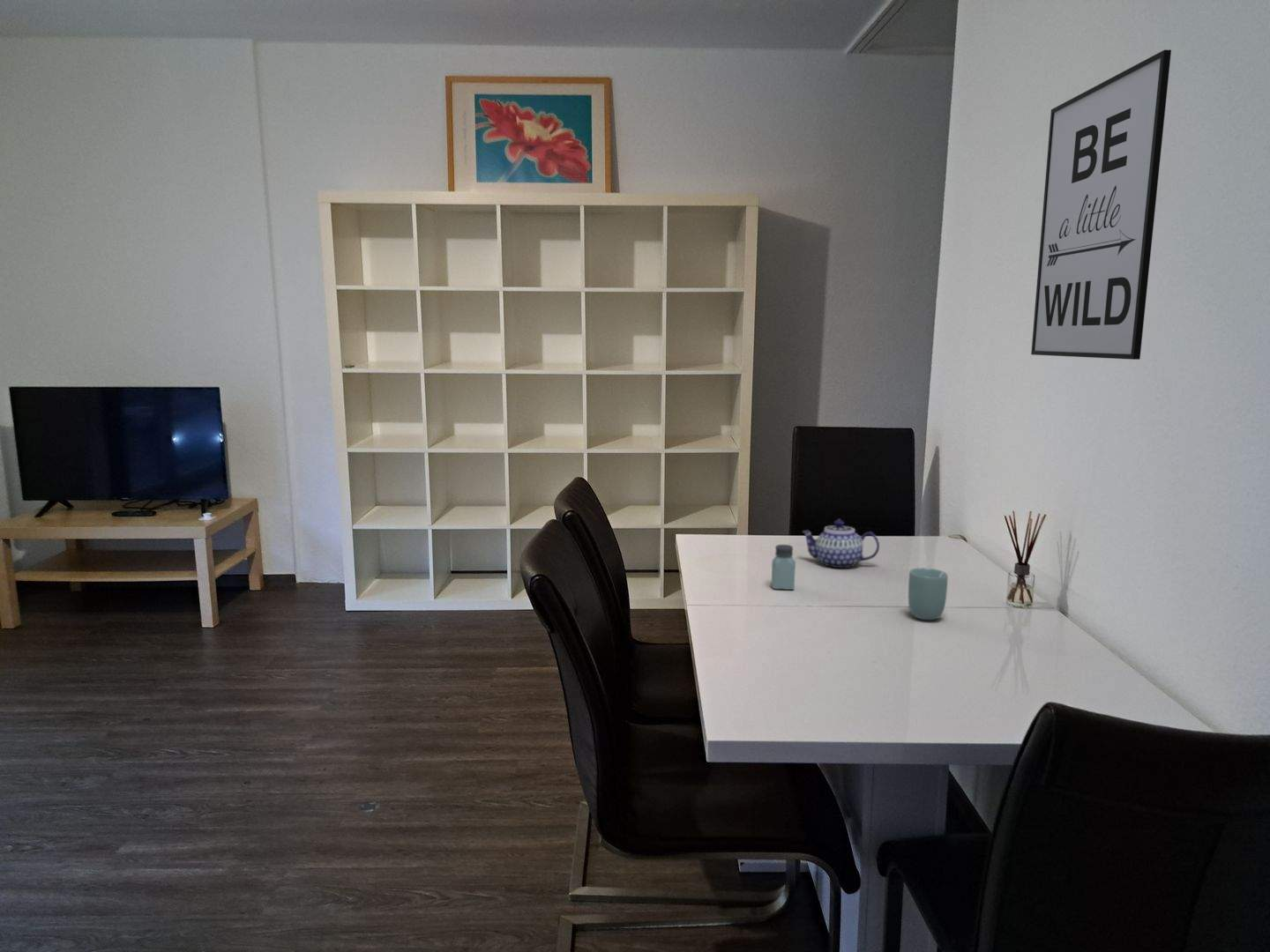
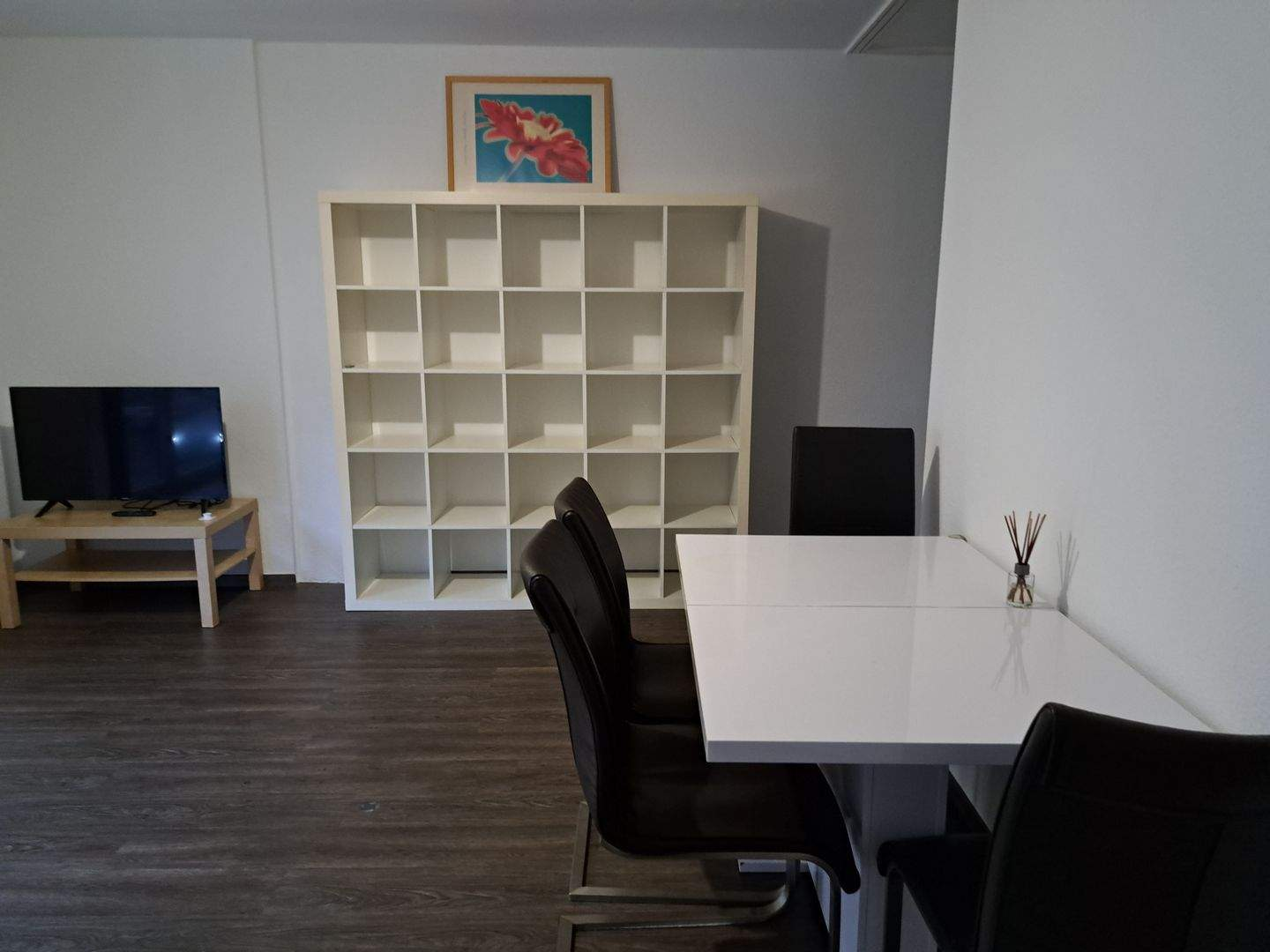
- cup [908,567,949,621]
- saltshaker [771,544,796,591]
- teapot [802,518,880,569]
- wall art [1030,48,1172,361]
